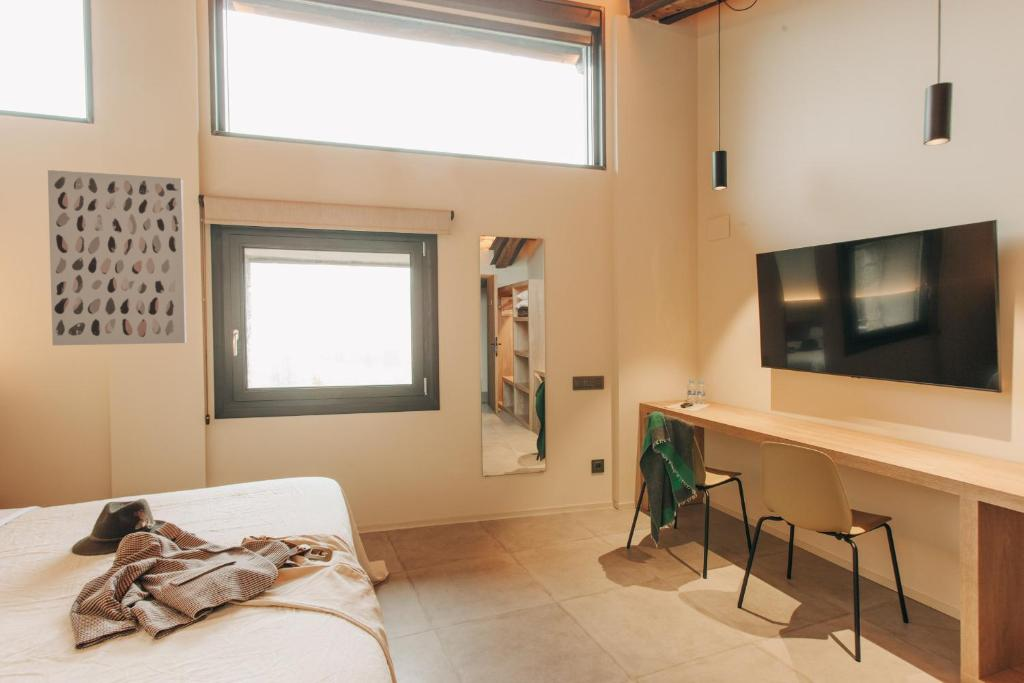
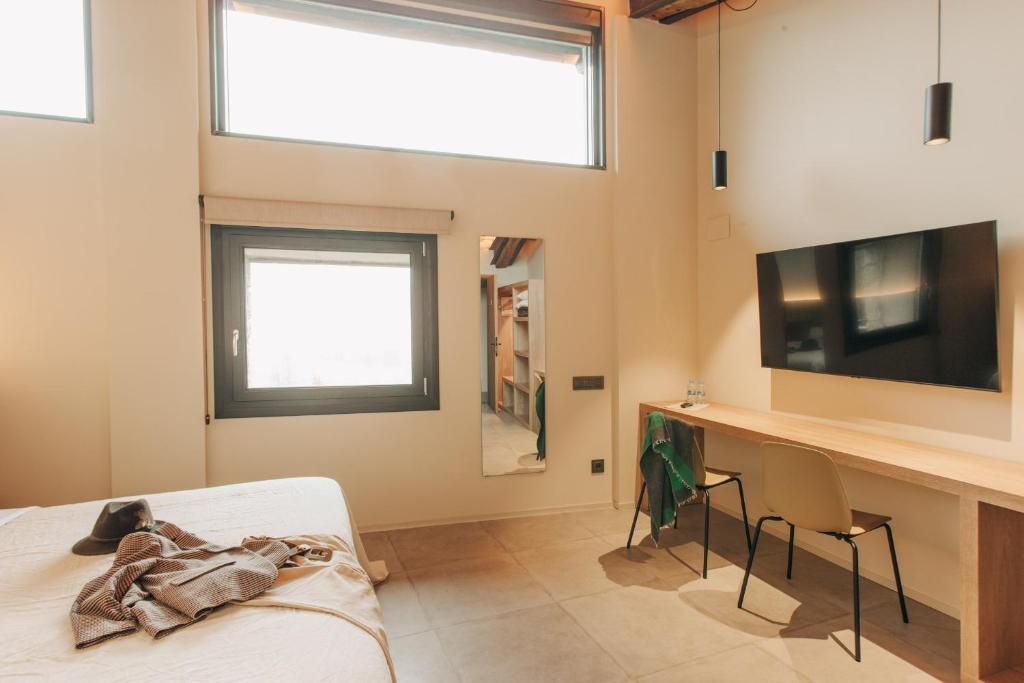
- wall art [47,169,188,346]
